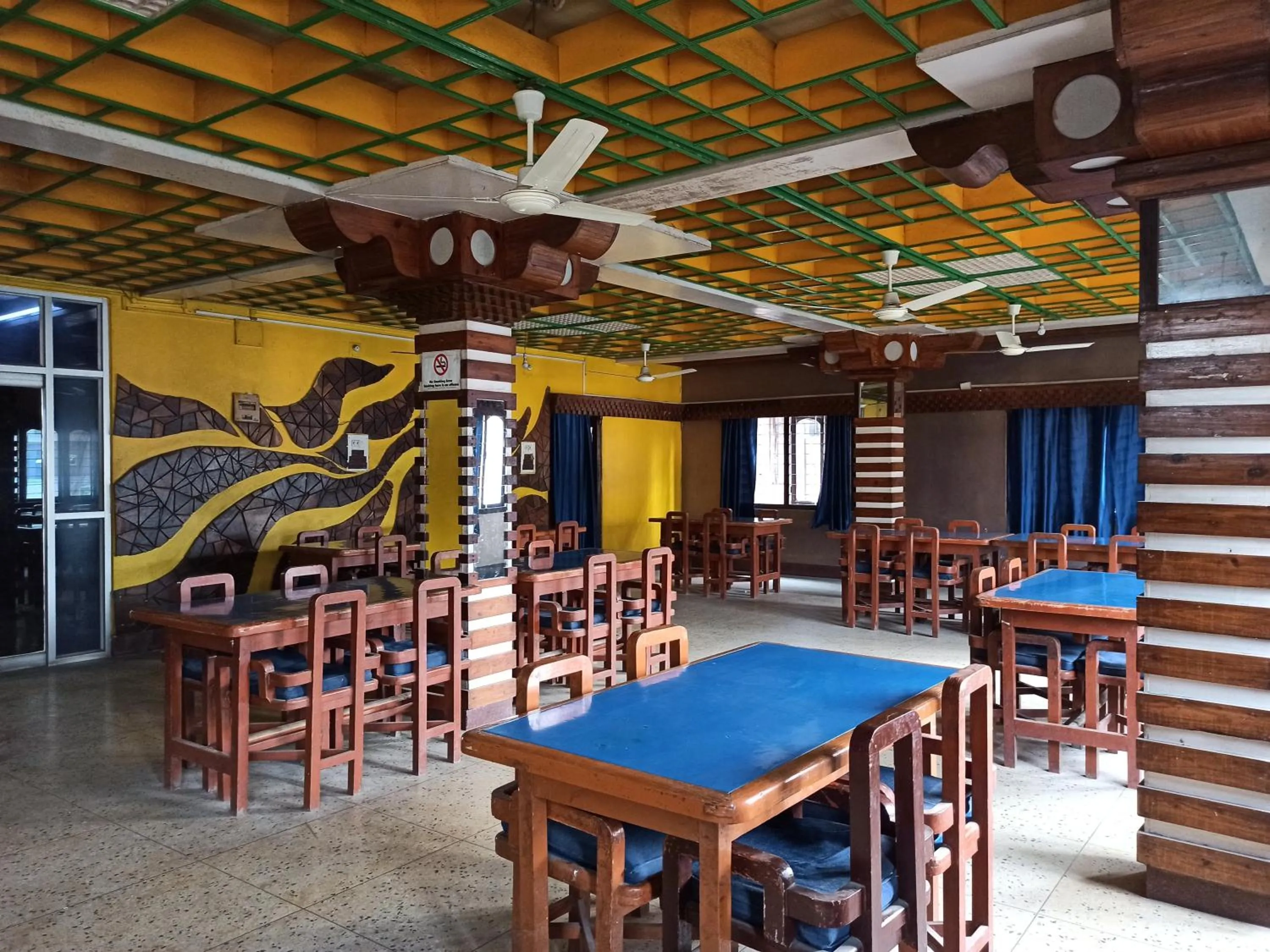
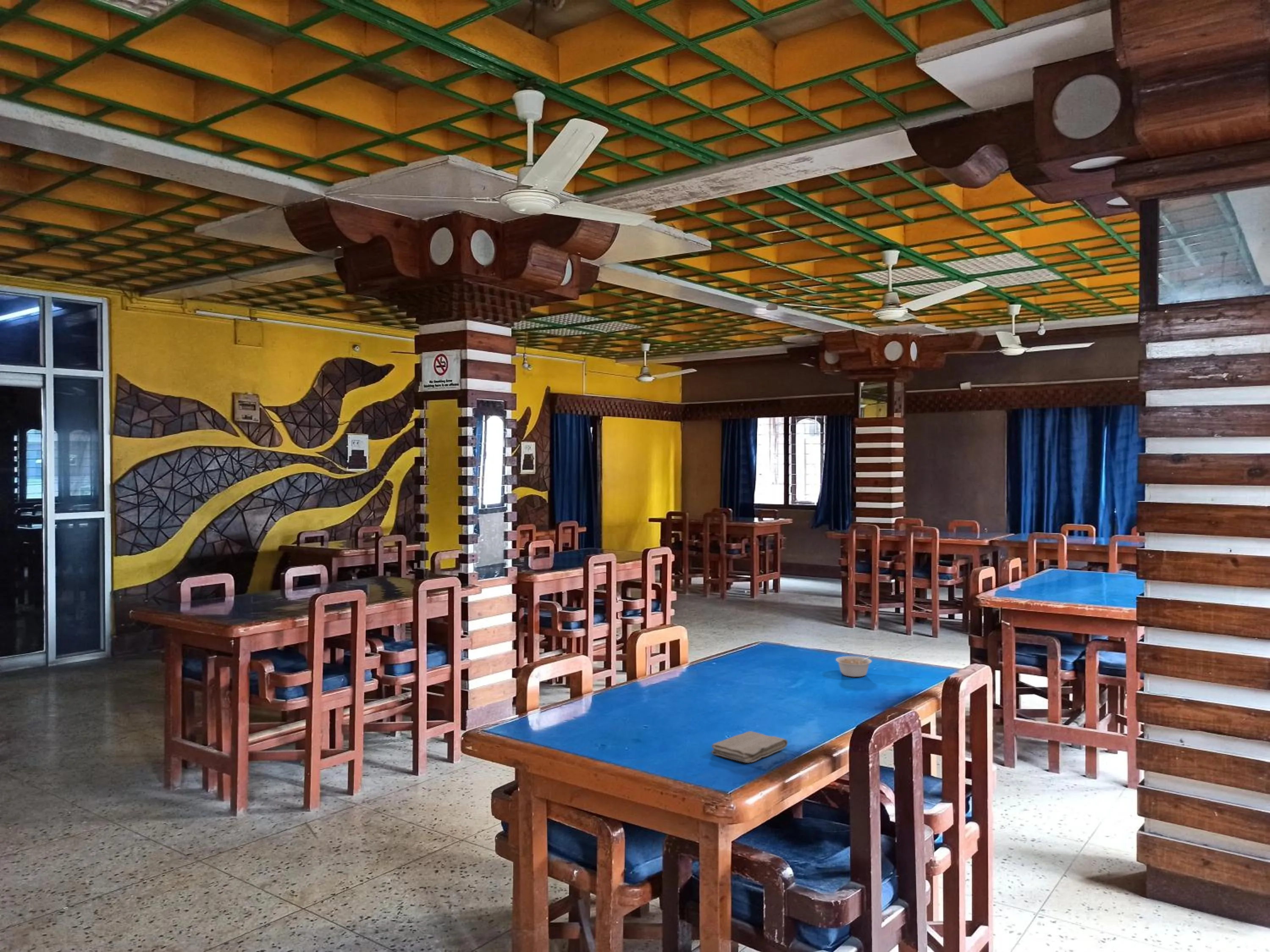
+ legume [835,654,874,677]
+ washcloth [711,731,788,763]
+ smoke detector [766,303,778,311]
